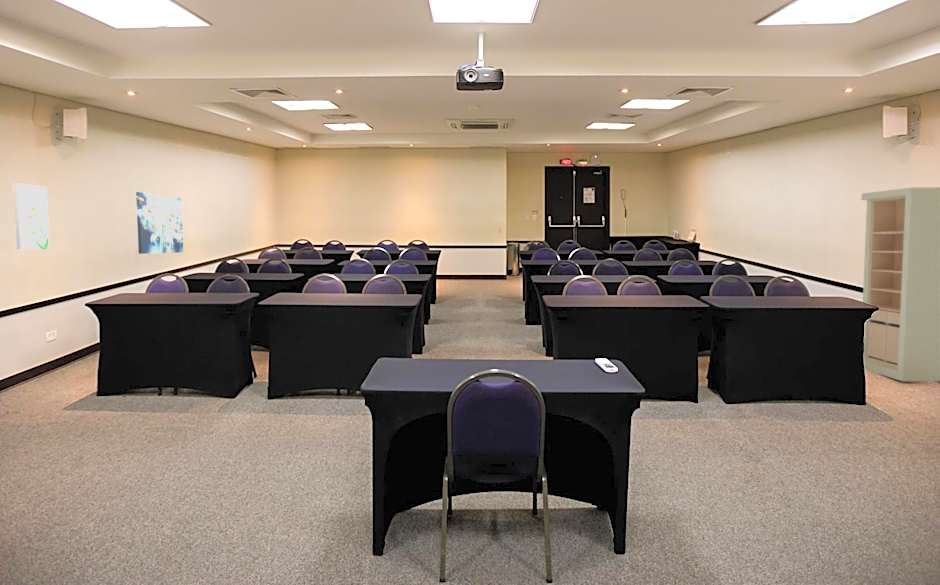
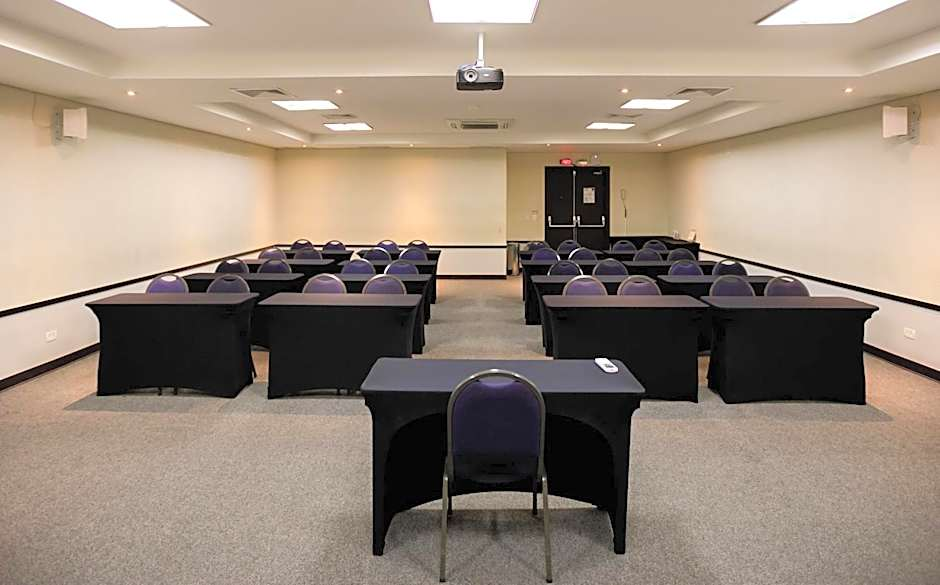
- storage cabinet [860,186,940,382]
- wall art [12,182,51,250]
- wall art [135,191,184,255]
